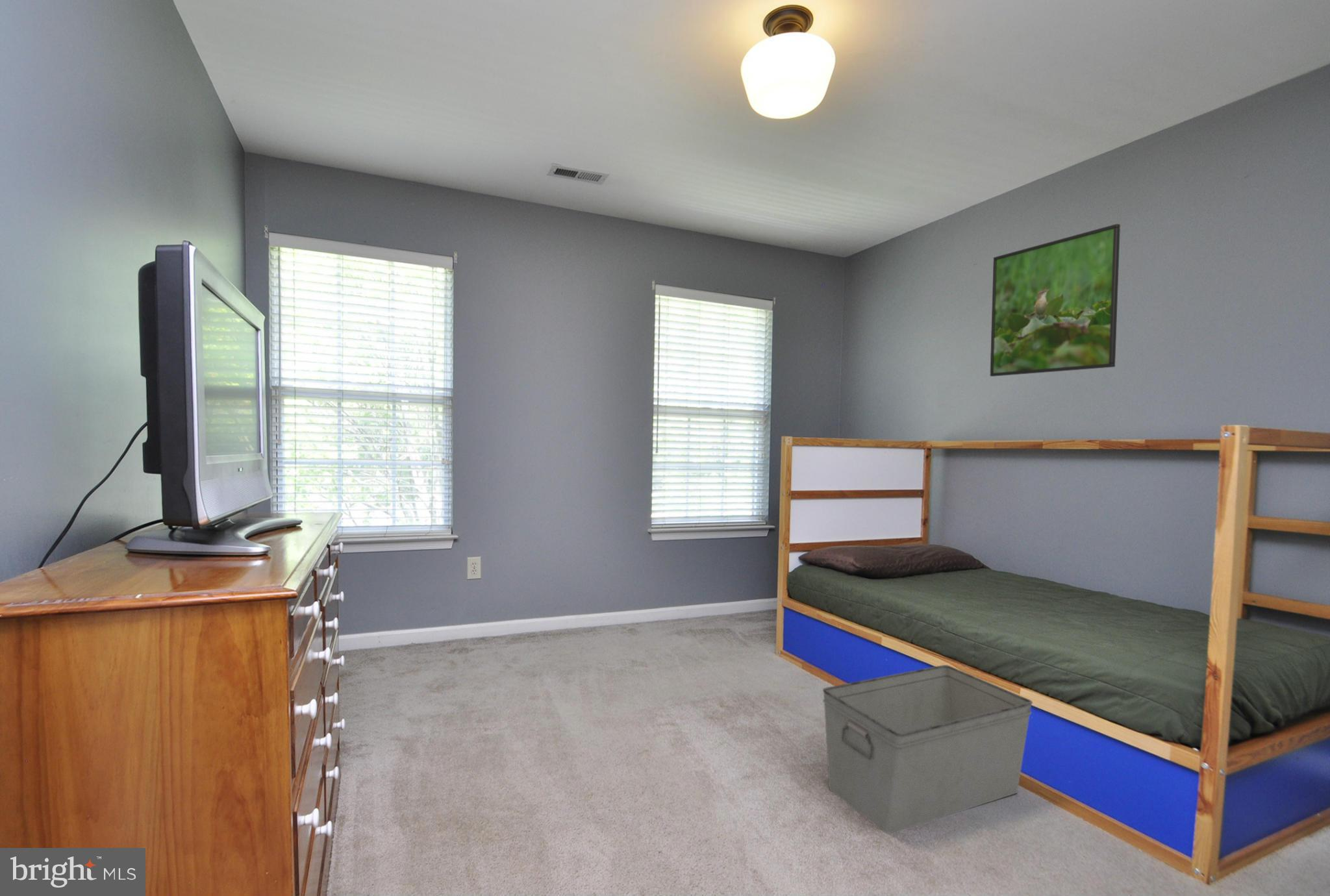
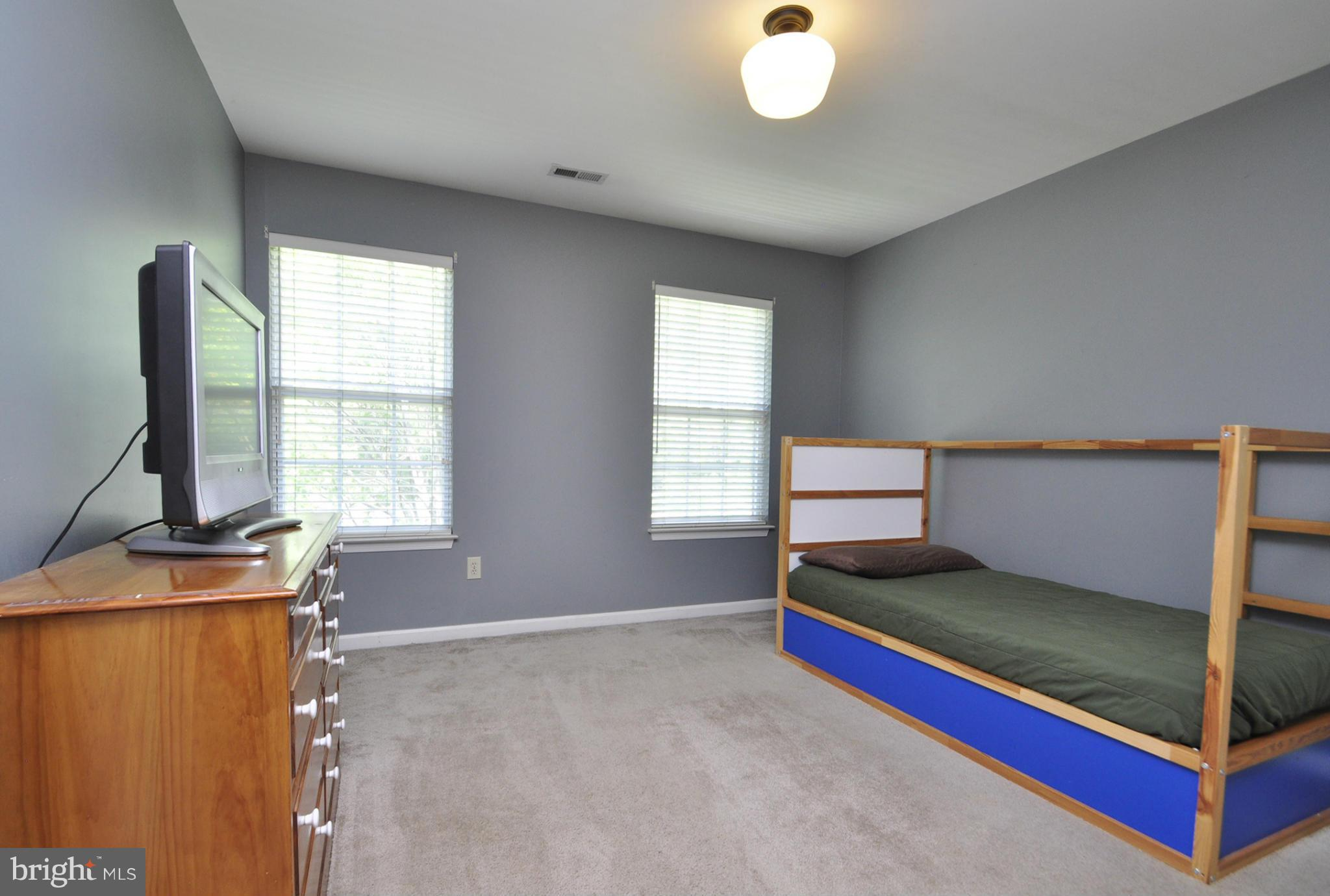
- storage bin [822,664,1033,834]
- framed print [989,223,1121,377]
